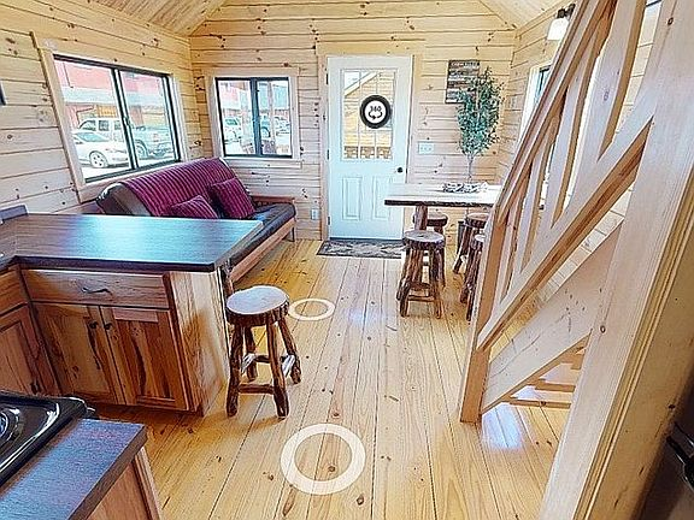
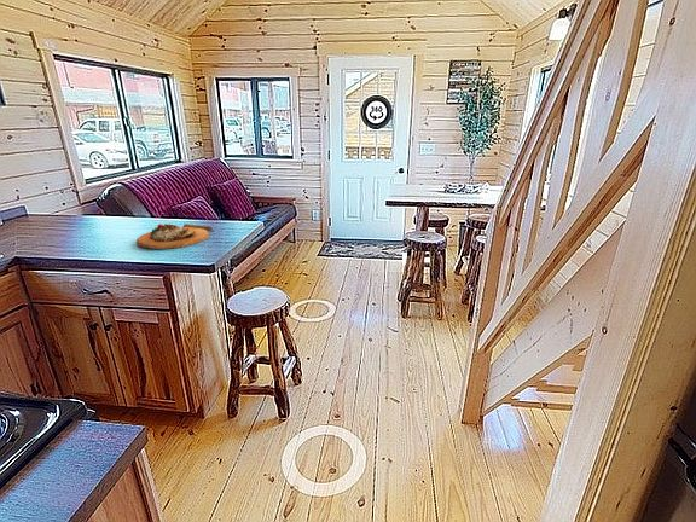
+ cutting board [135,222,214,250]
